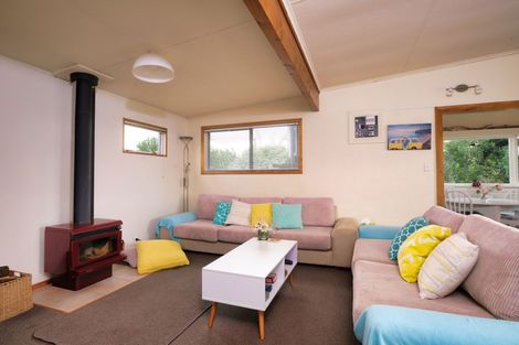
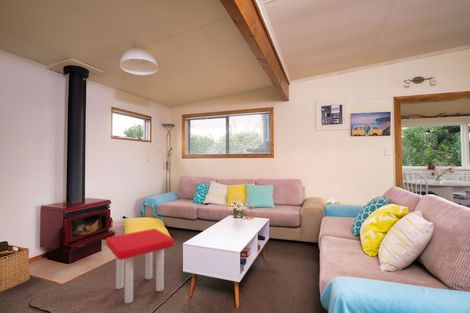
+ stool [105,228,175,304]
